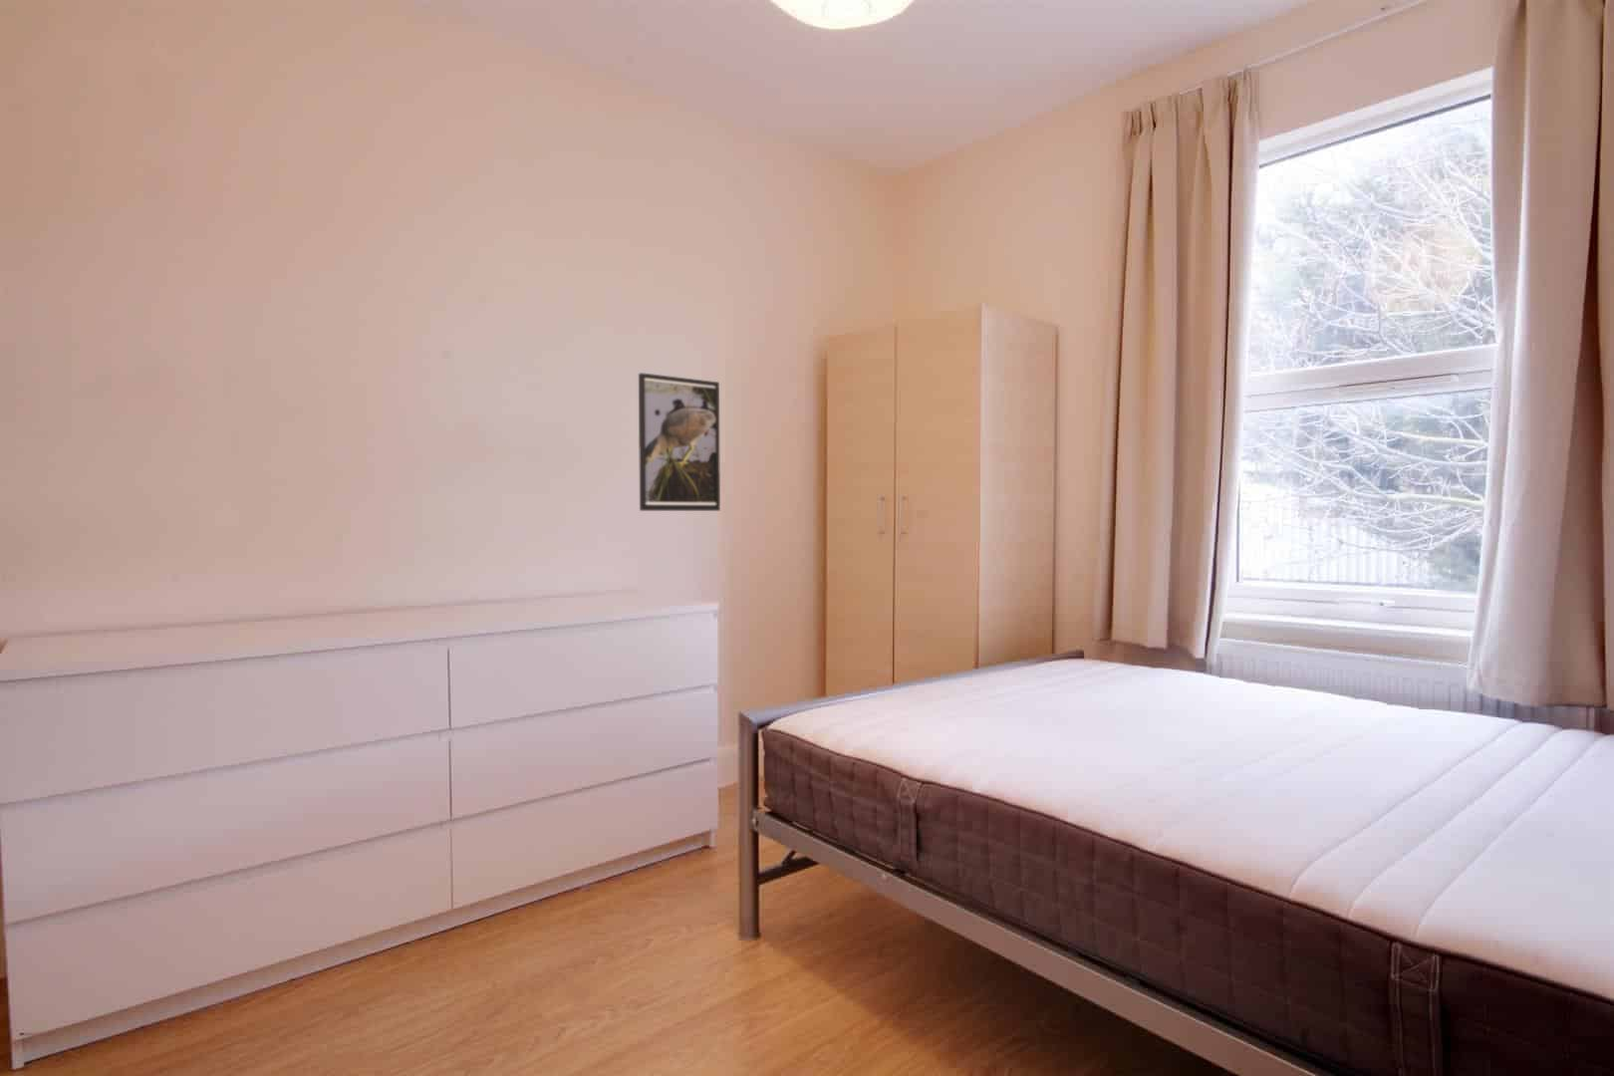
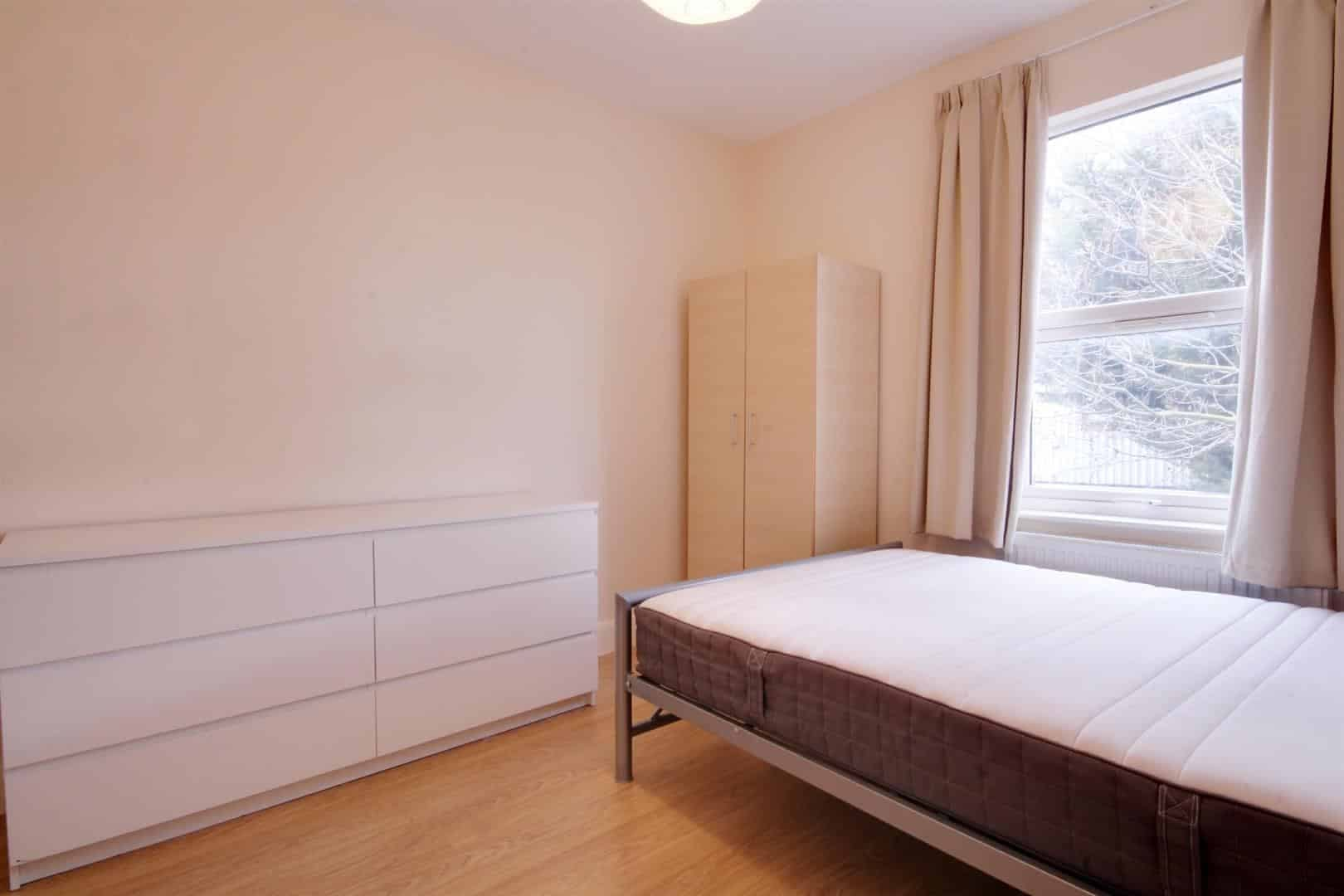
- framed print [638,371,722,512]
